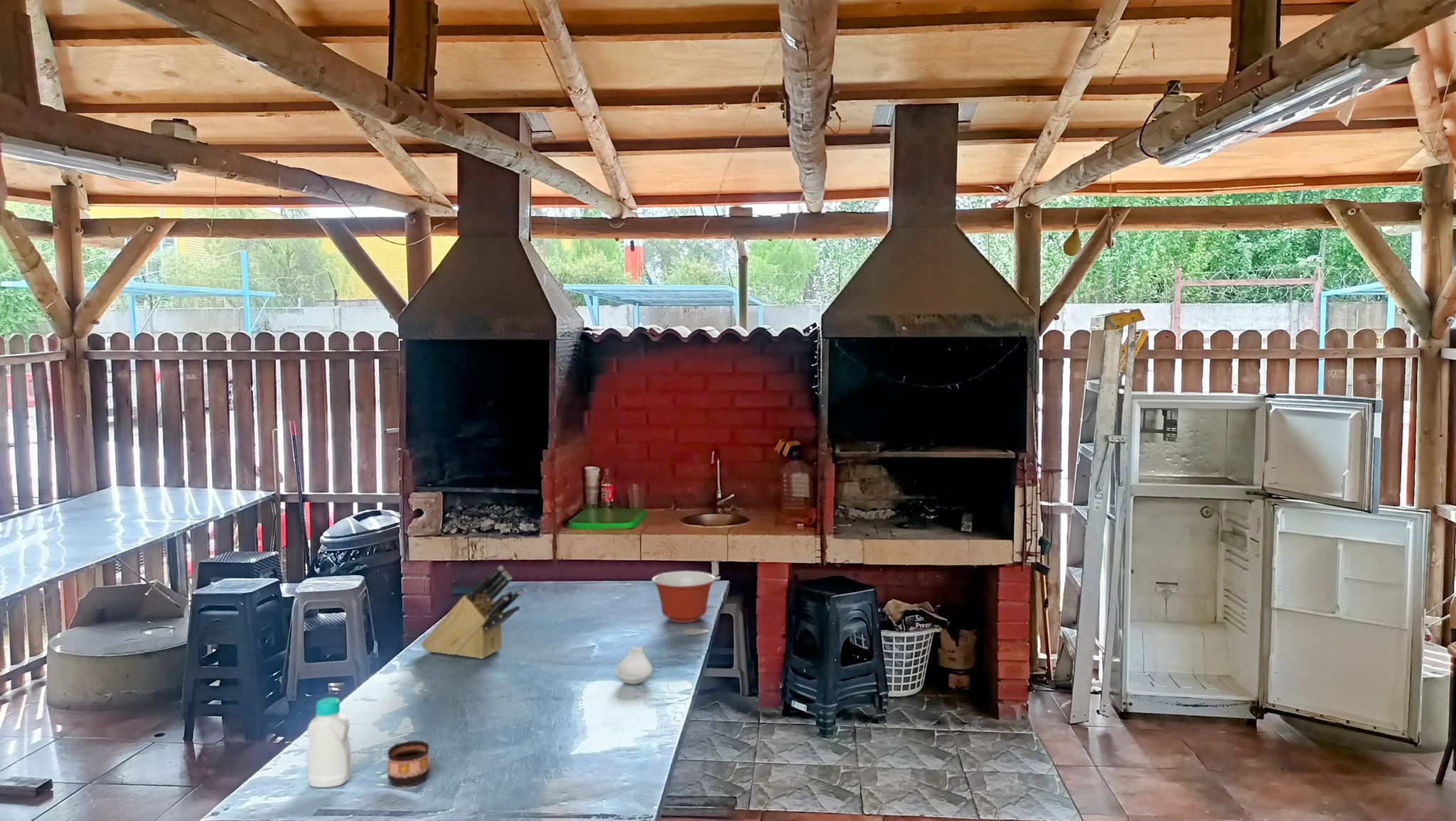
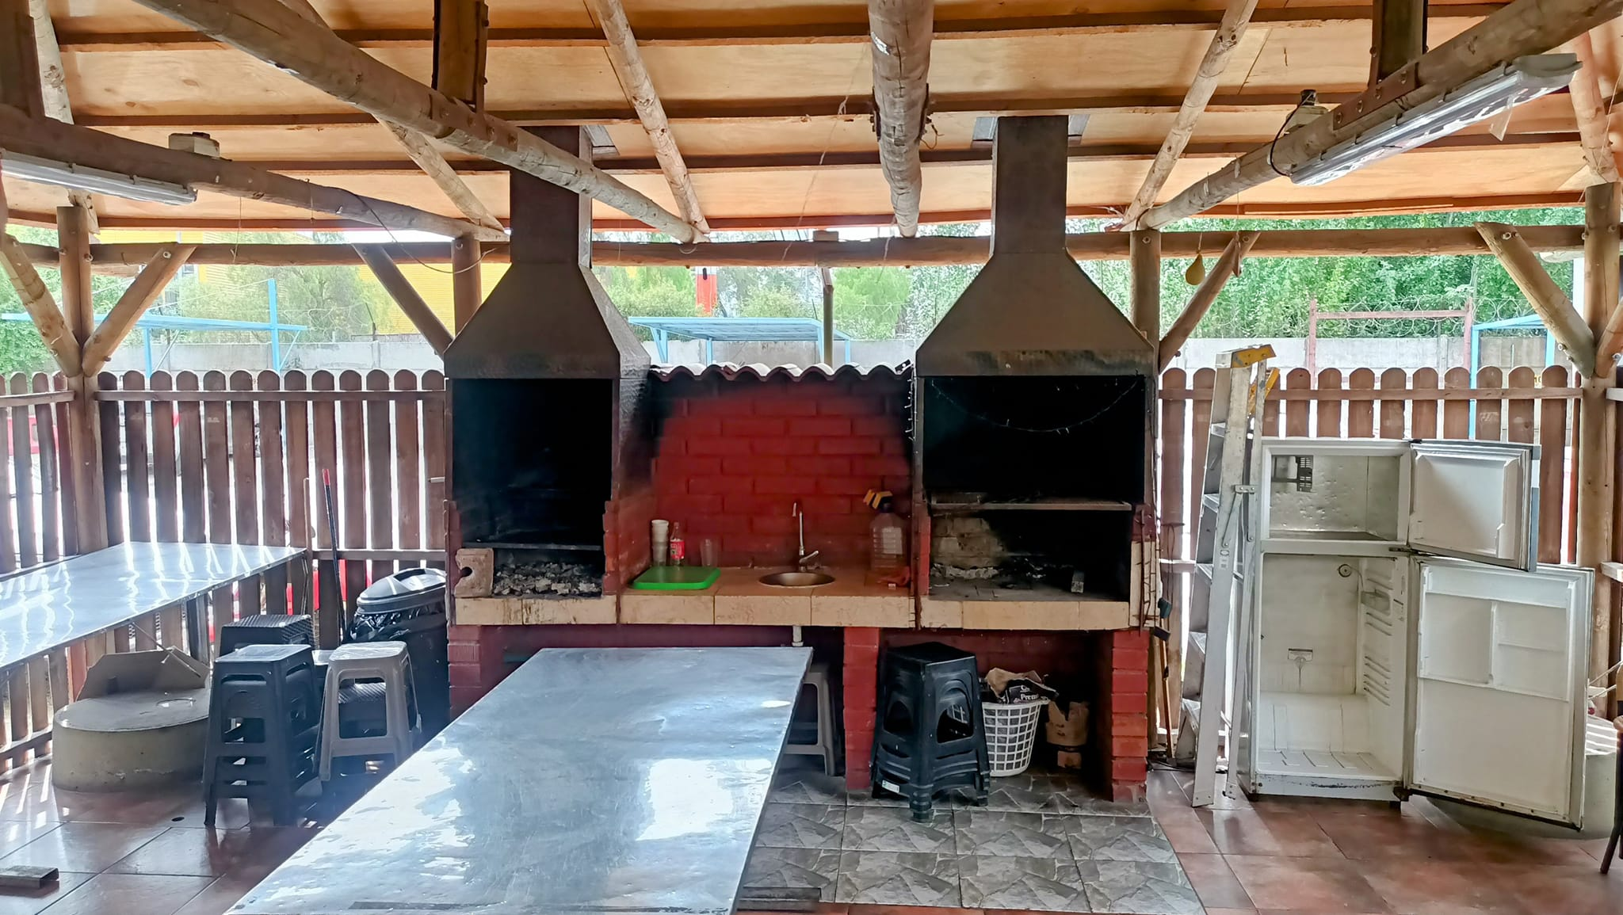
- bottle [306,697,353,788]
- cup [387,740,431,788]
- mixing bowl [651,571,717,623]
- spoon rest [614,646,653,685]
- knife block [420,565,522,660]
